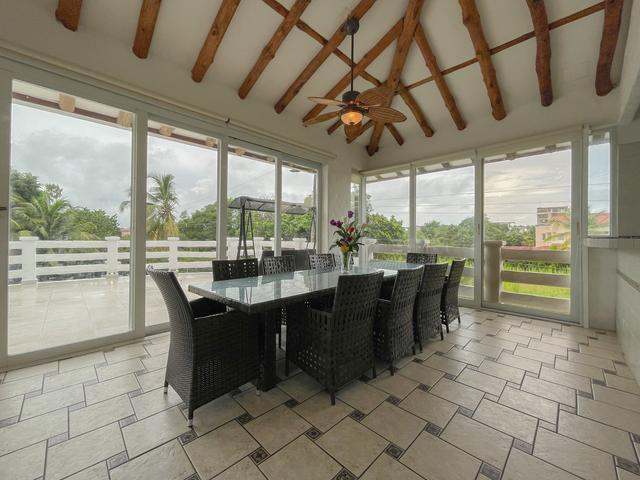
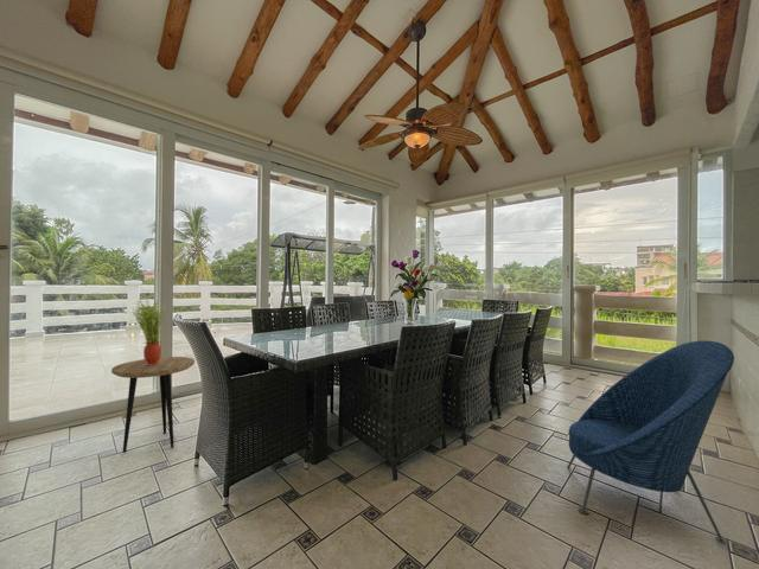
+ potted plant [130,298,167,365]
+ side table [110,356,196,453]
+ lounge chair [567,340,735,545]
